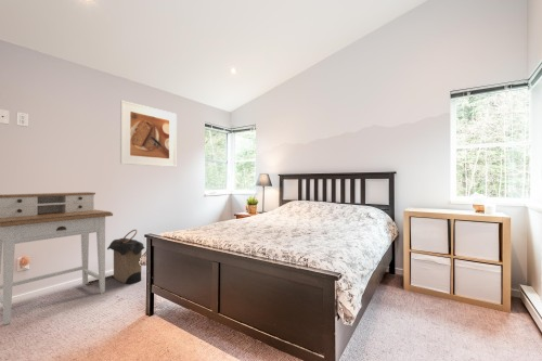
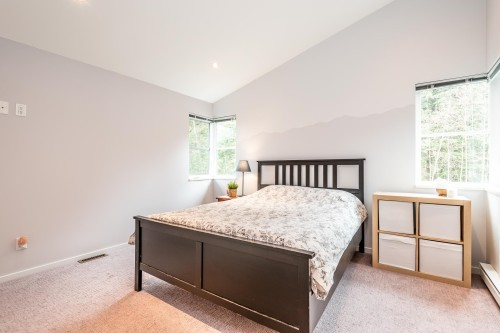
- desk [0,191,114,325]
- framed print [119,100,178,168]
- laundry hamper [106,229,145,285]
